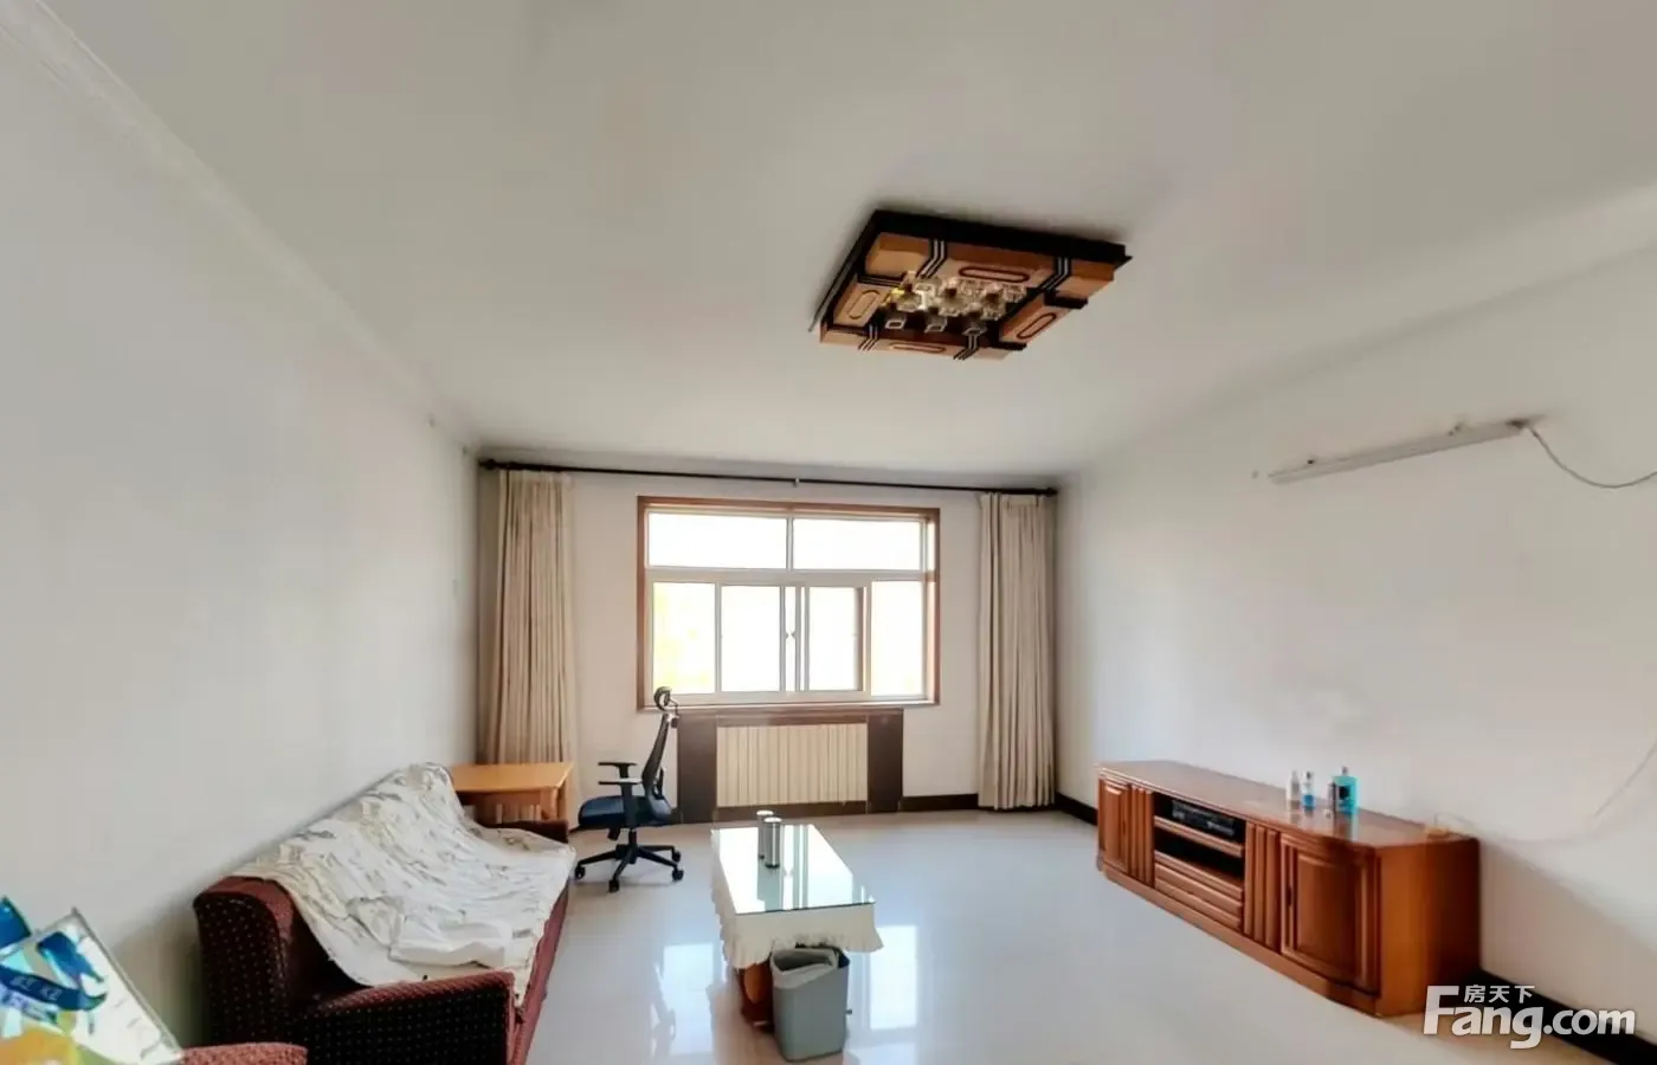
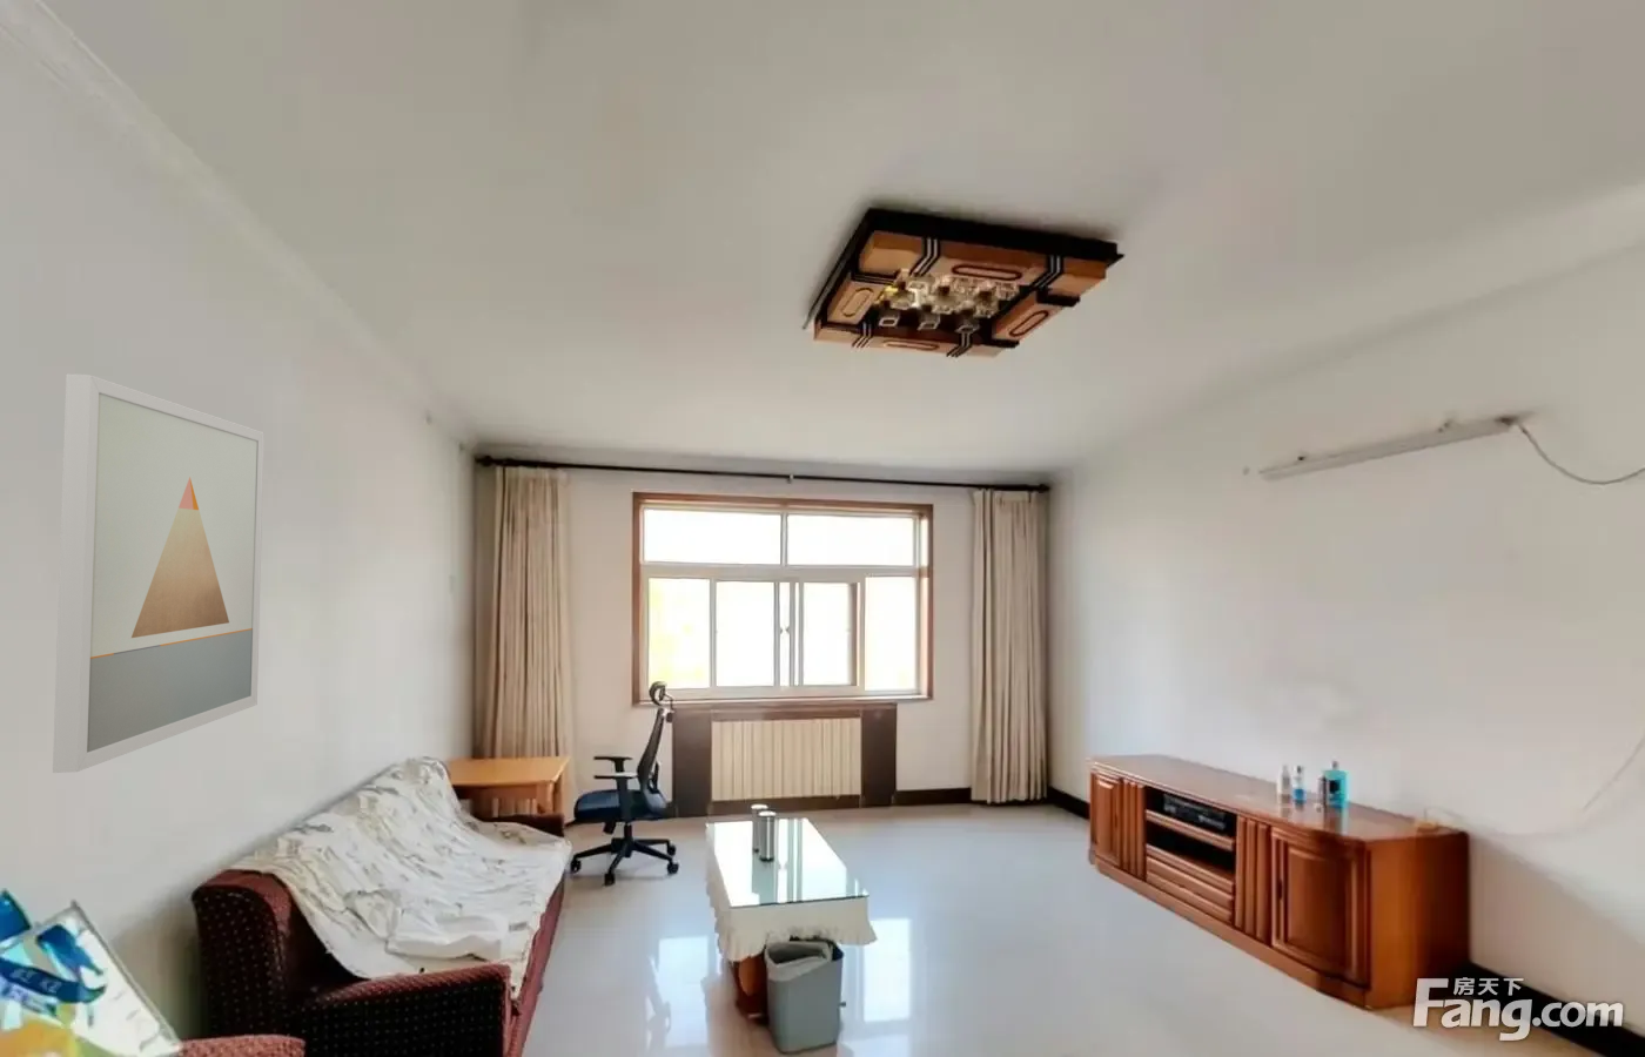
+ wall art [52,373,265,774]
